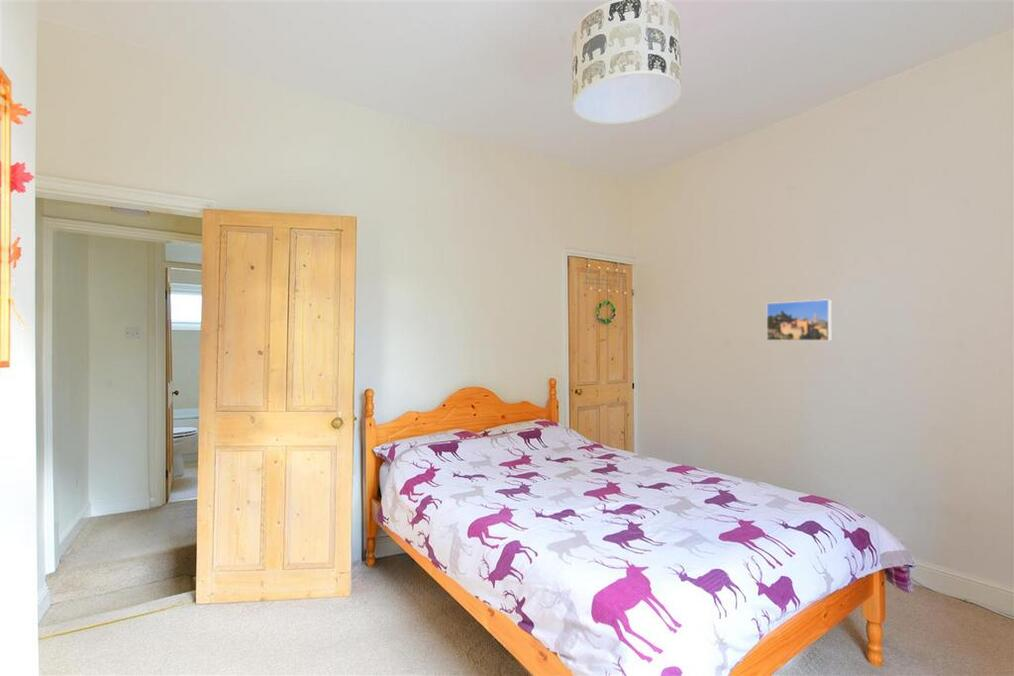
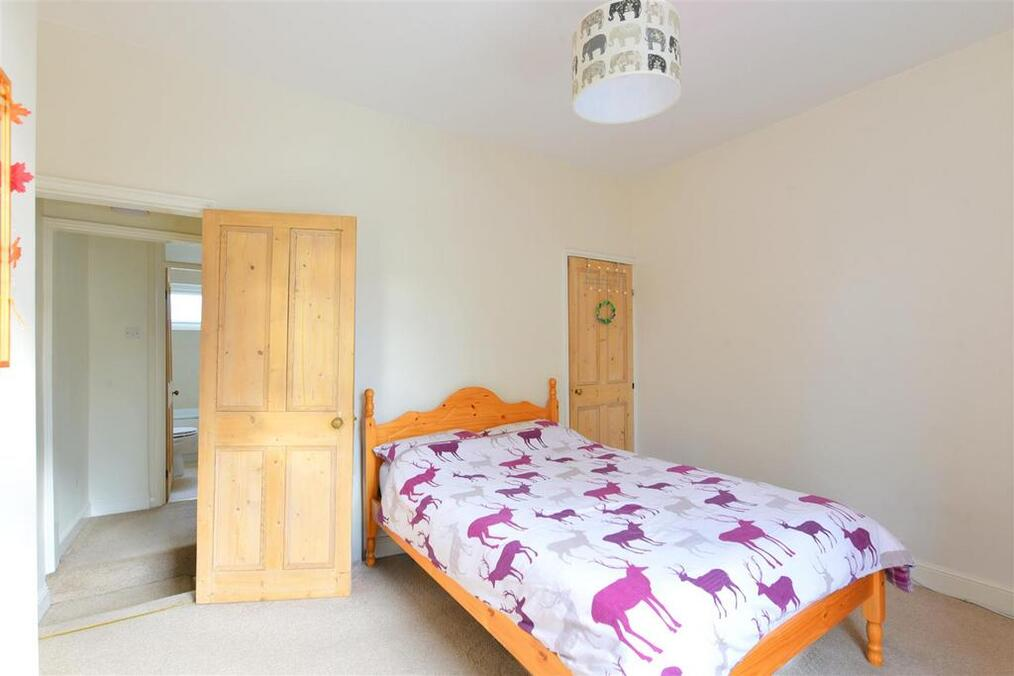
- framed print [765,298,832,342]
